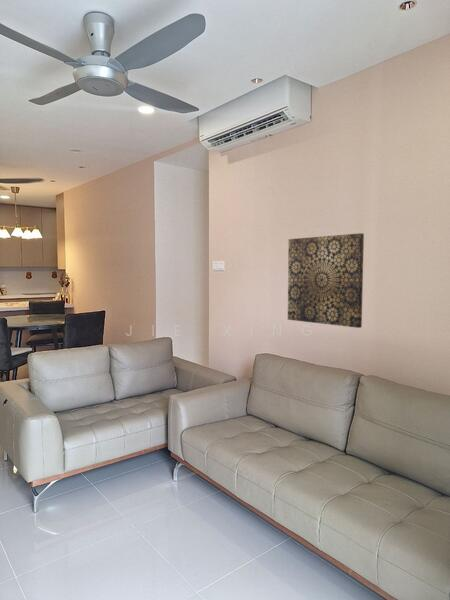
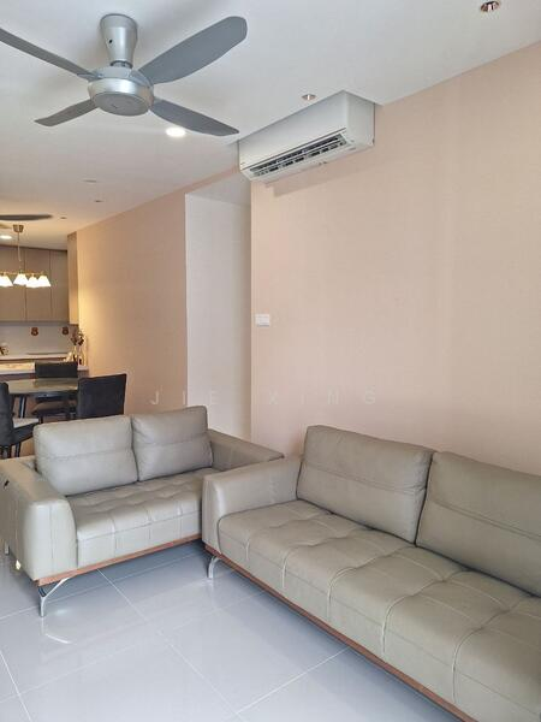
- wall art [287,232,365,329]
